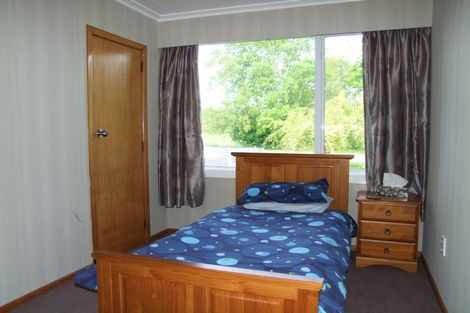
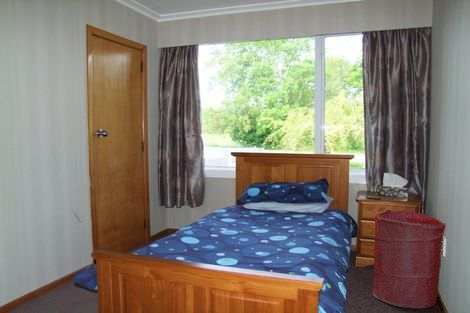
+ laundry hamper [371,210,447,309]
